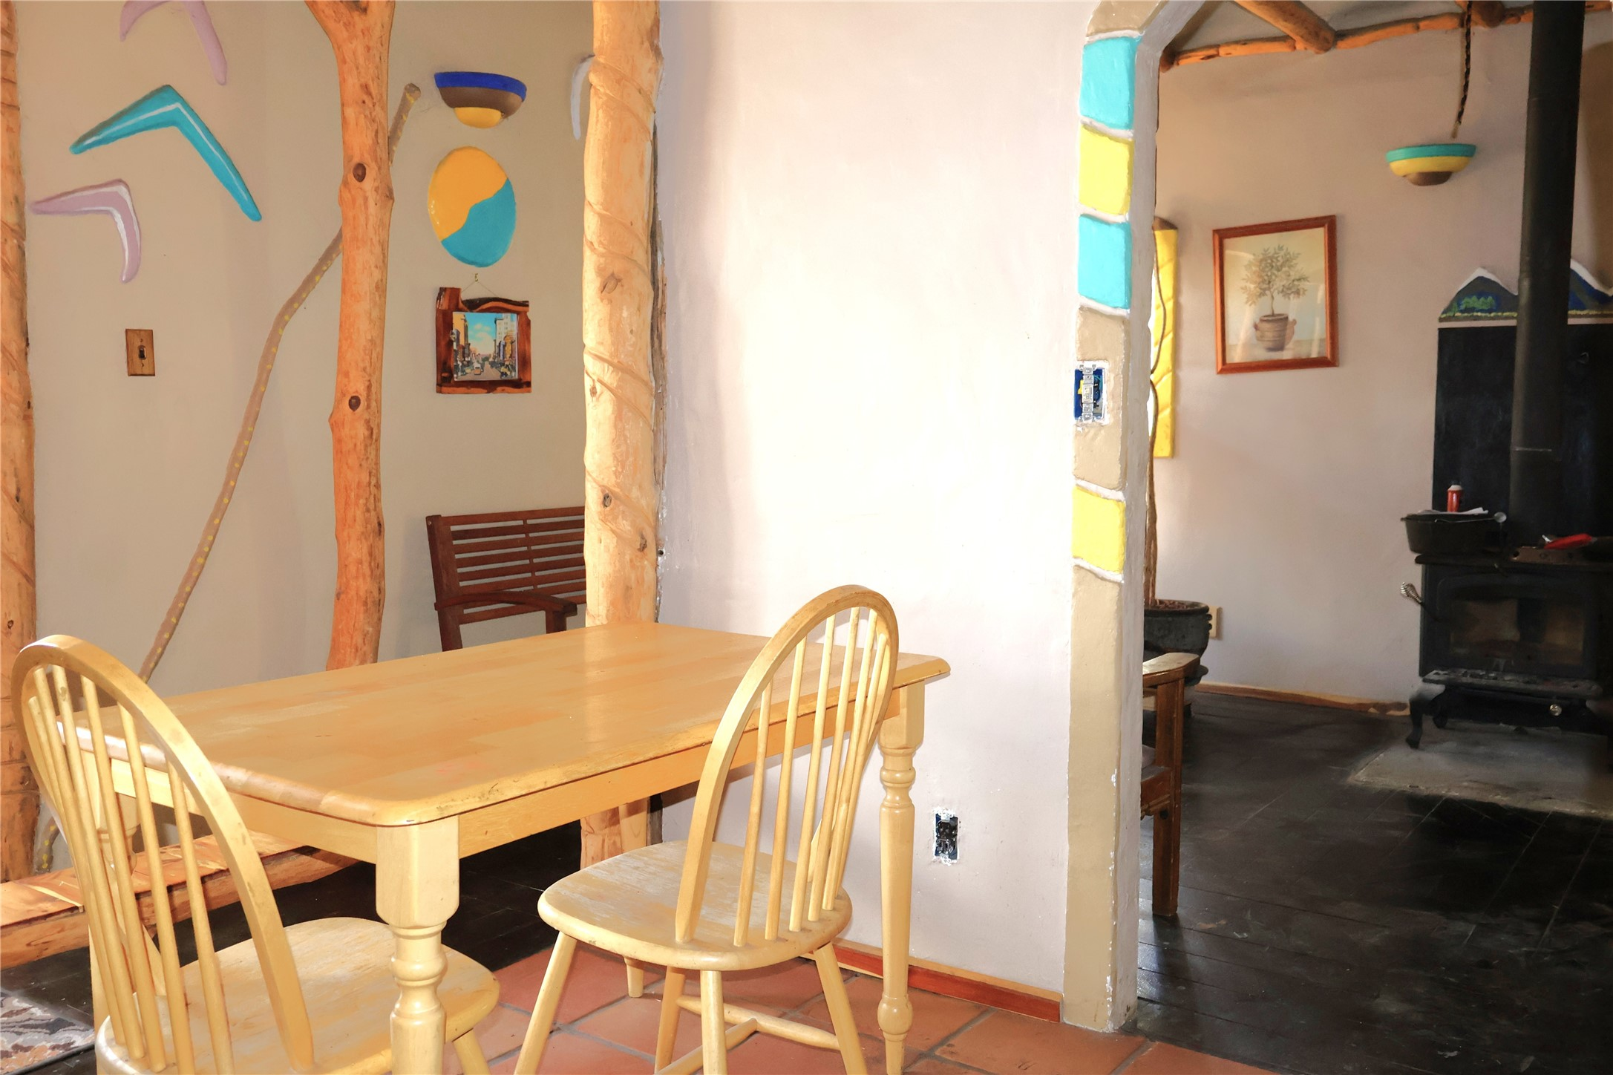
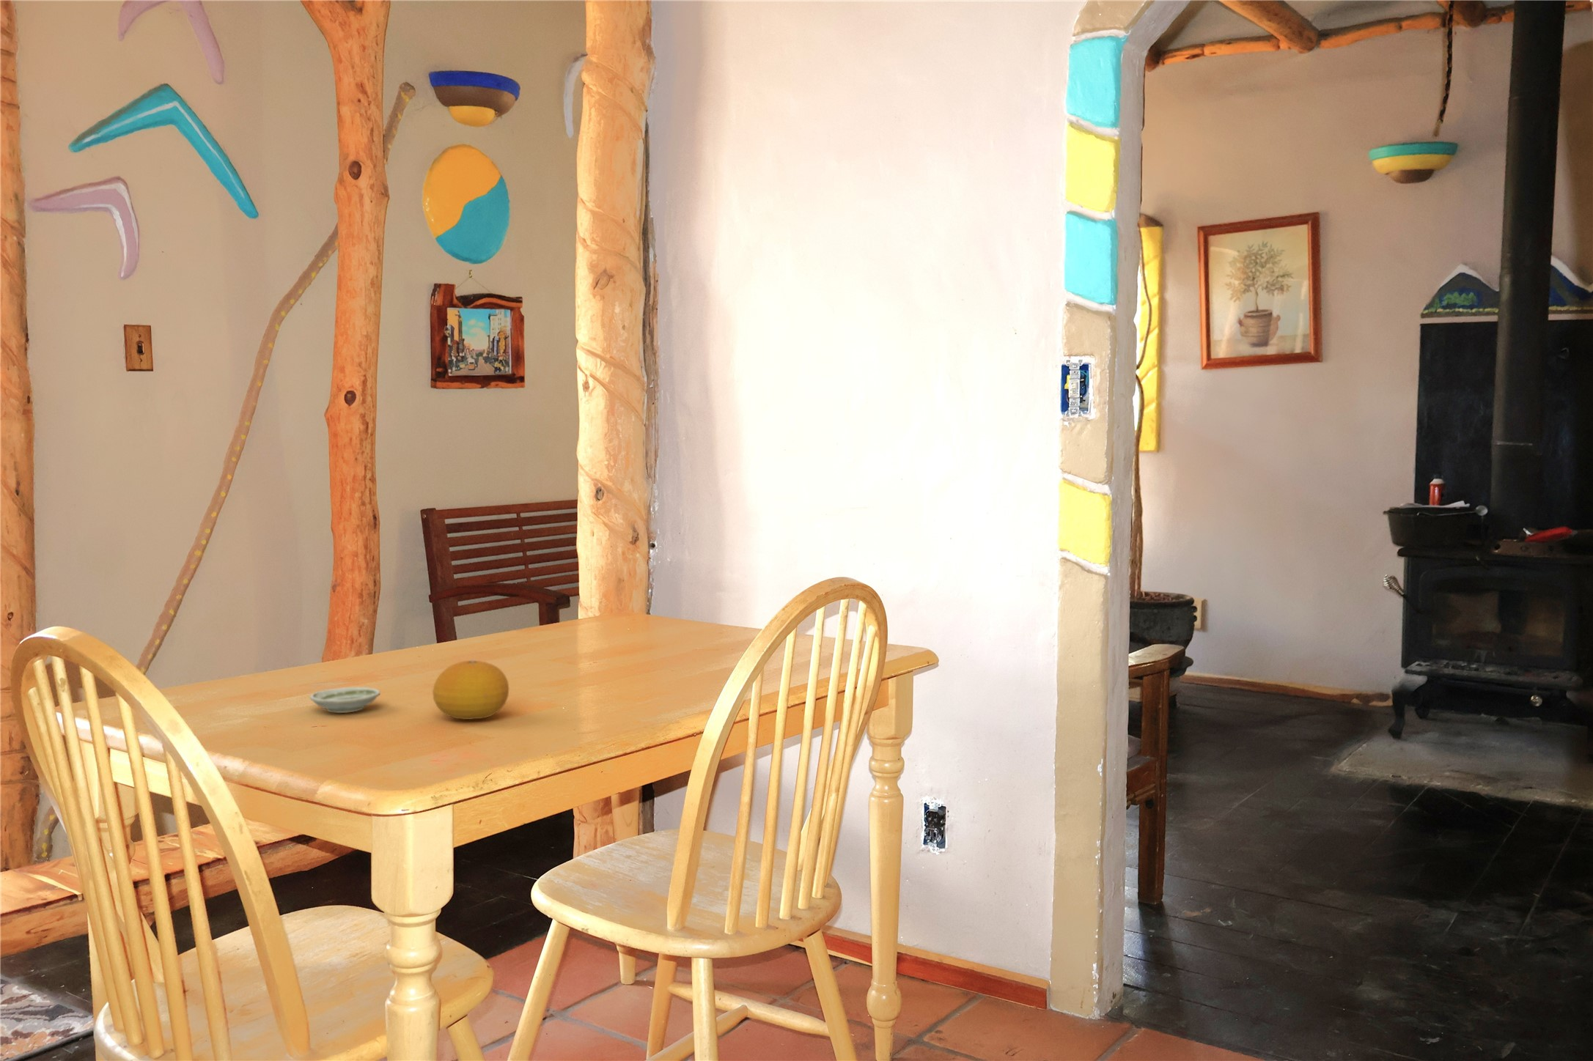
+ fruit [432,660,509,720]
+ saucer [309,687,381,714]
